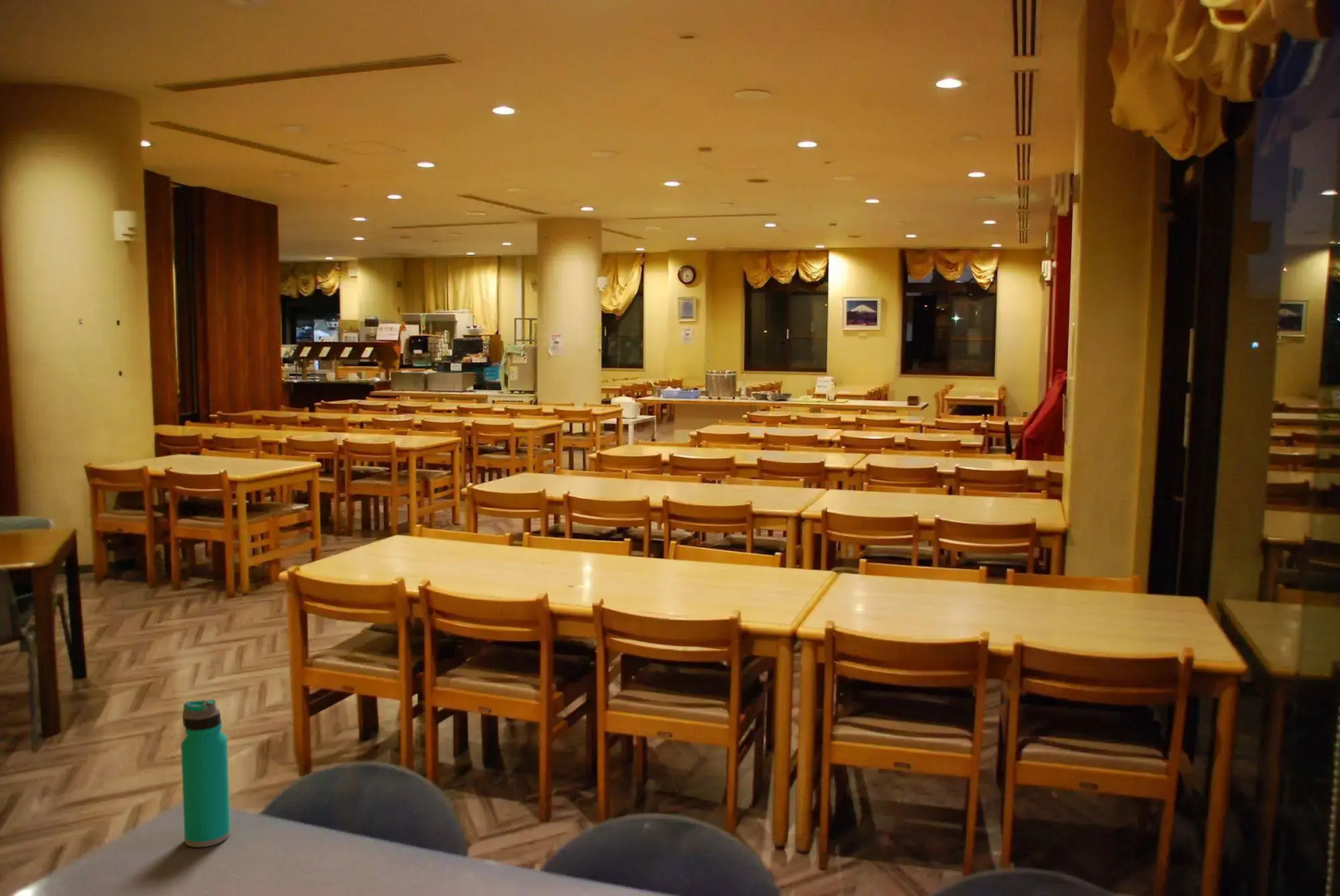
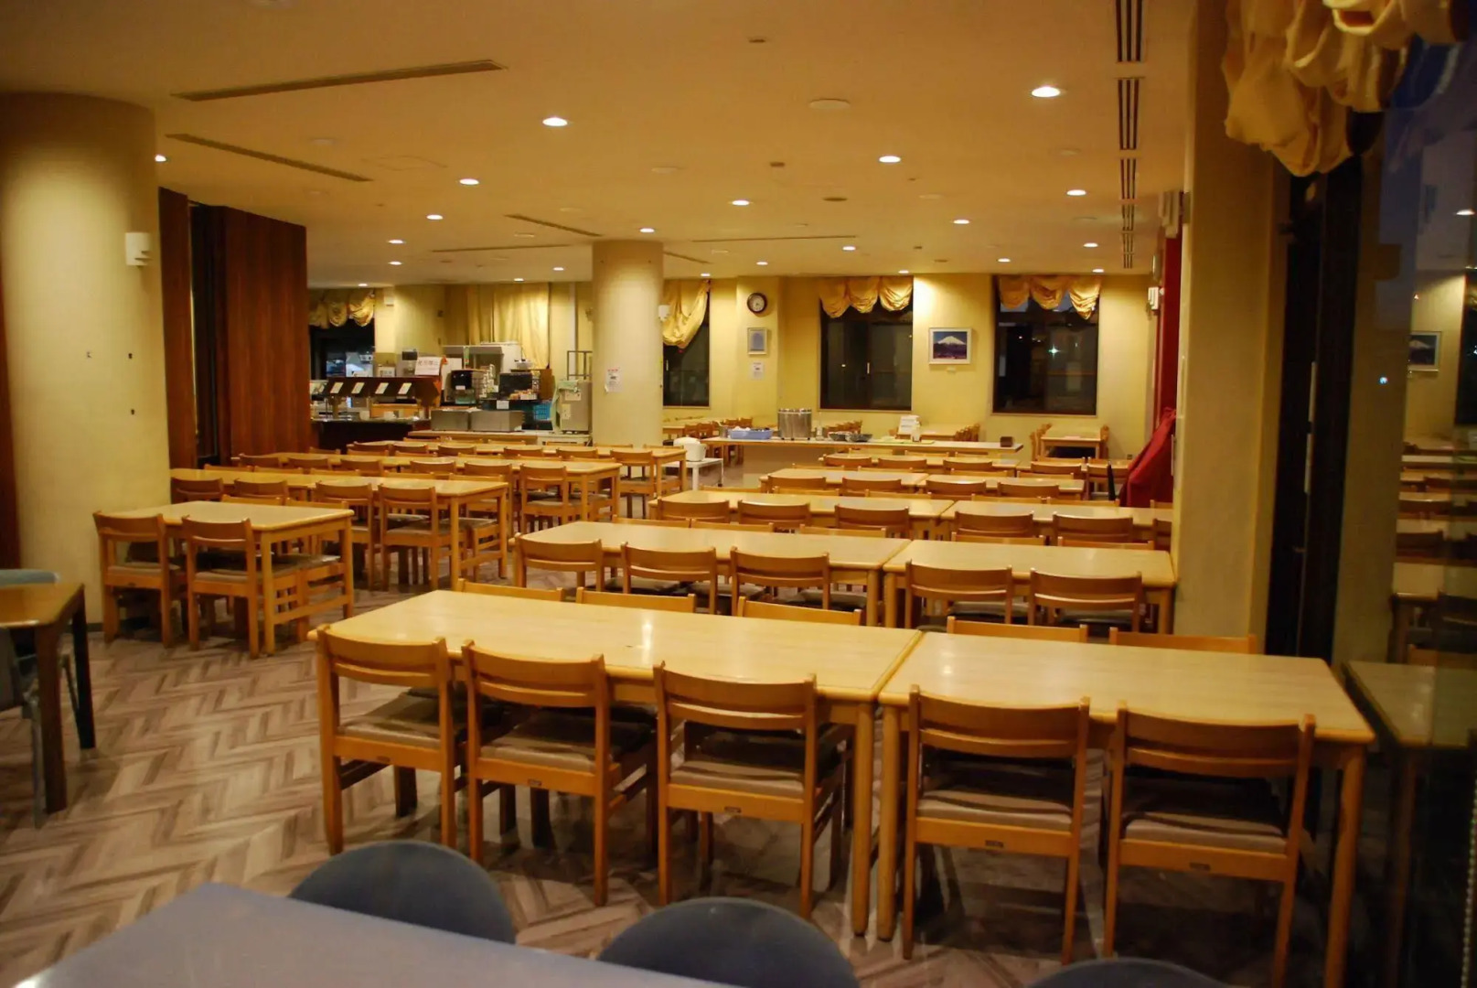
- water bottle [180,699,231,848]
